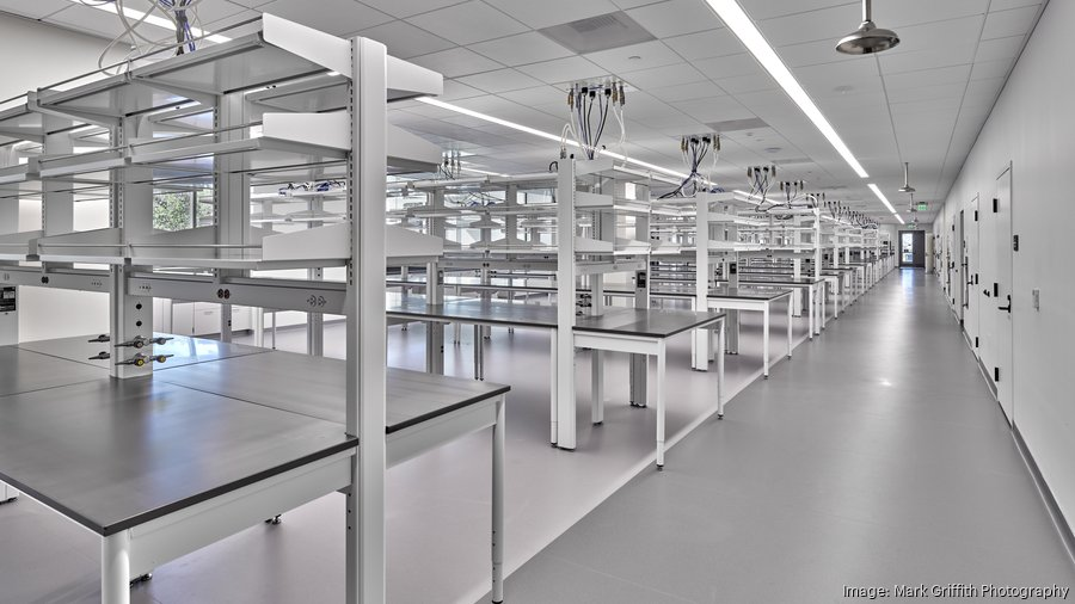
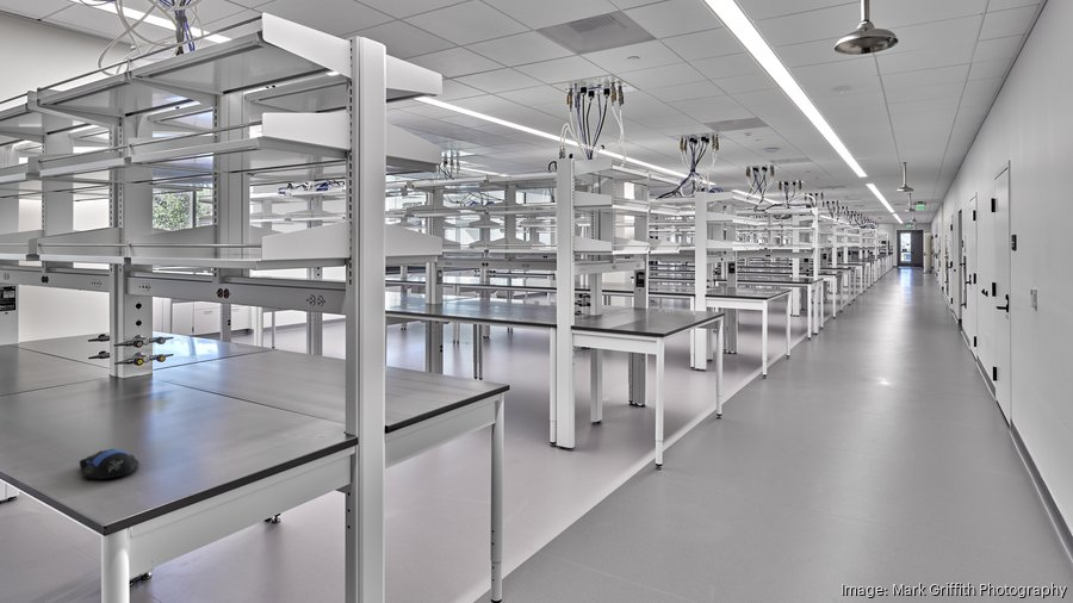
+ computer mouse [79,448,139,480]
